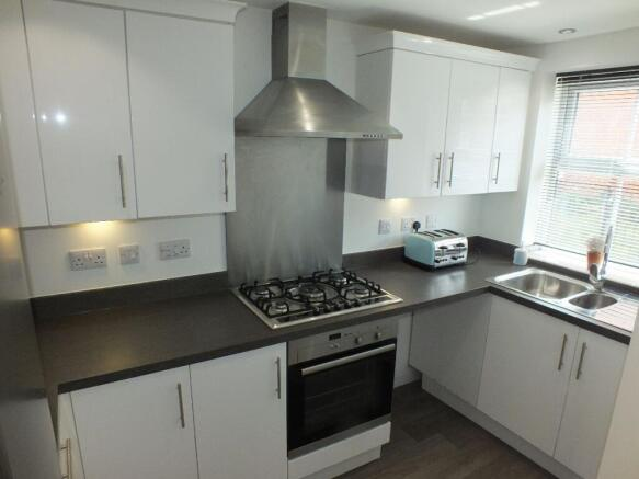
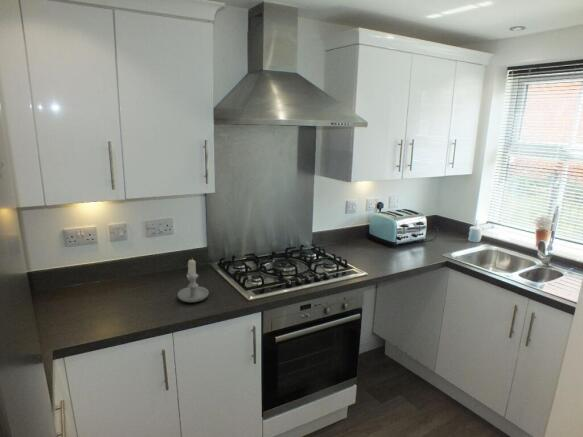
+ candle [177,257,210,303]
